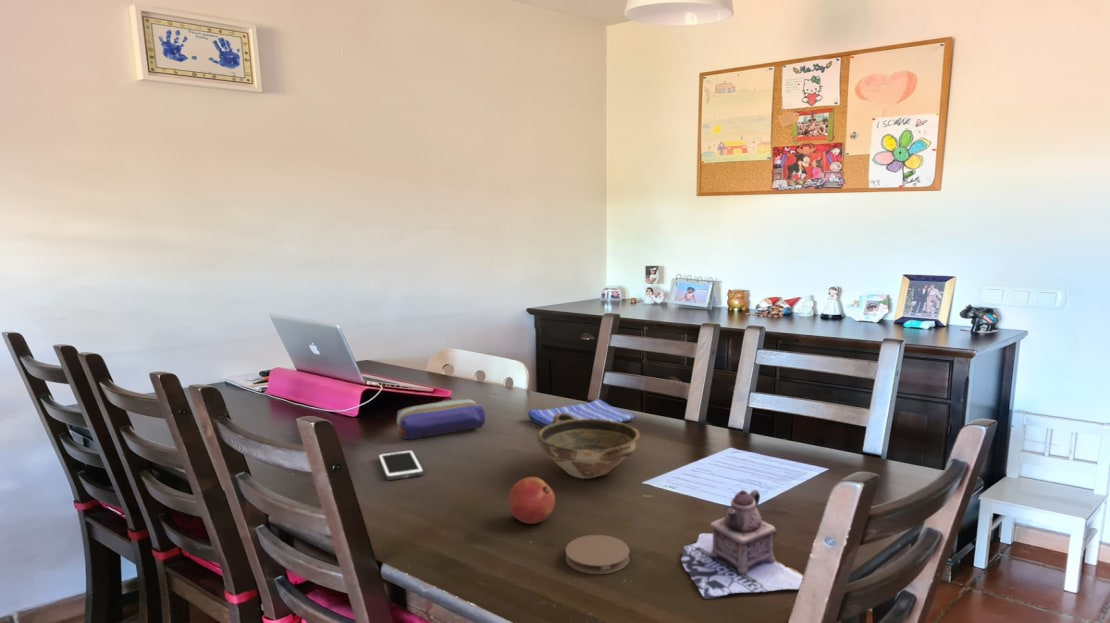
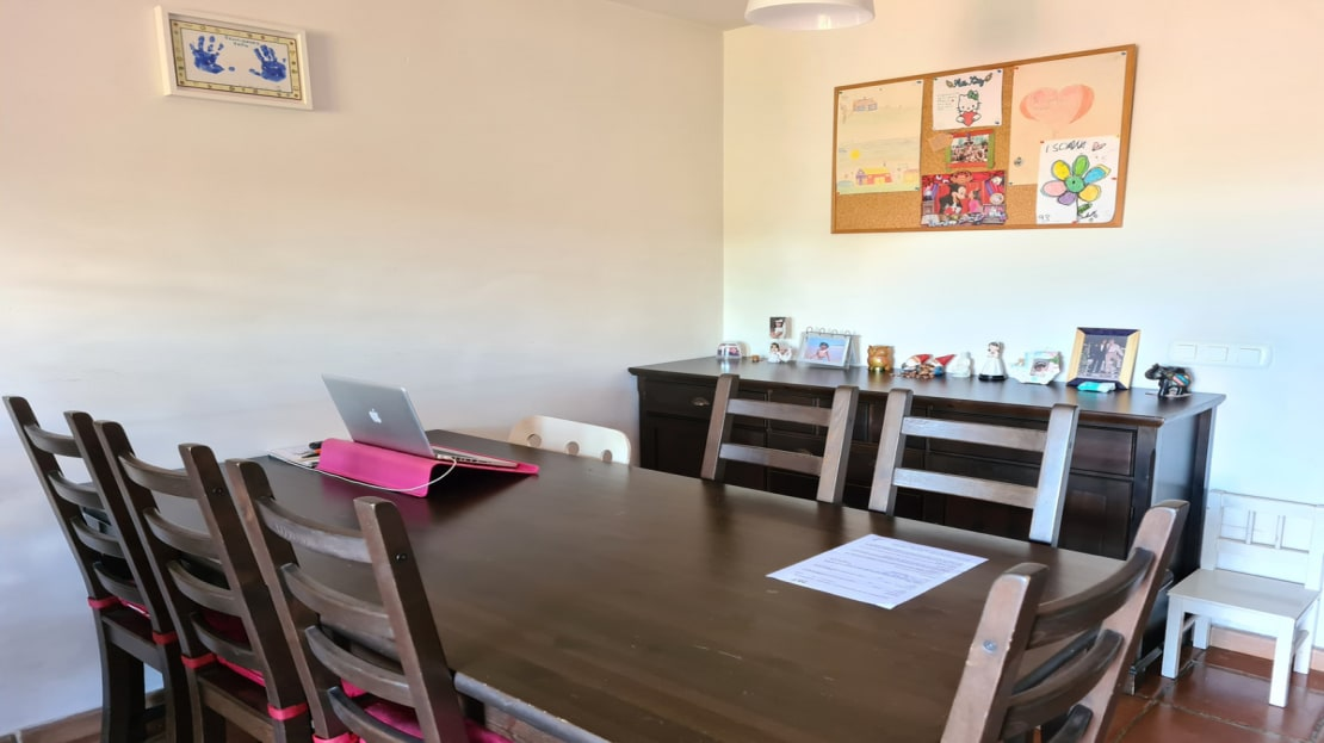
- coaster [565,534,631,575]
- bowl [536,413,640,480]
- cell phone [377,449,425,481]
- fruit [507,476,556,525]
- pencil case [396,398,486,440]
- teapot [680,489,804,600]
- dish towel [526,398,637,428]
